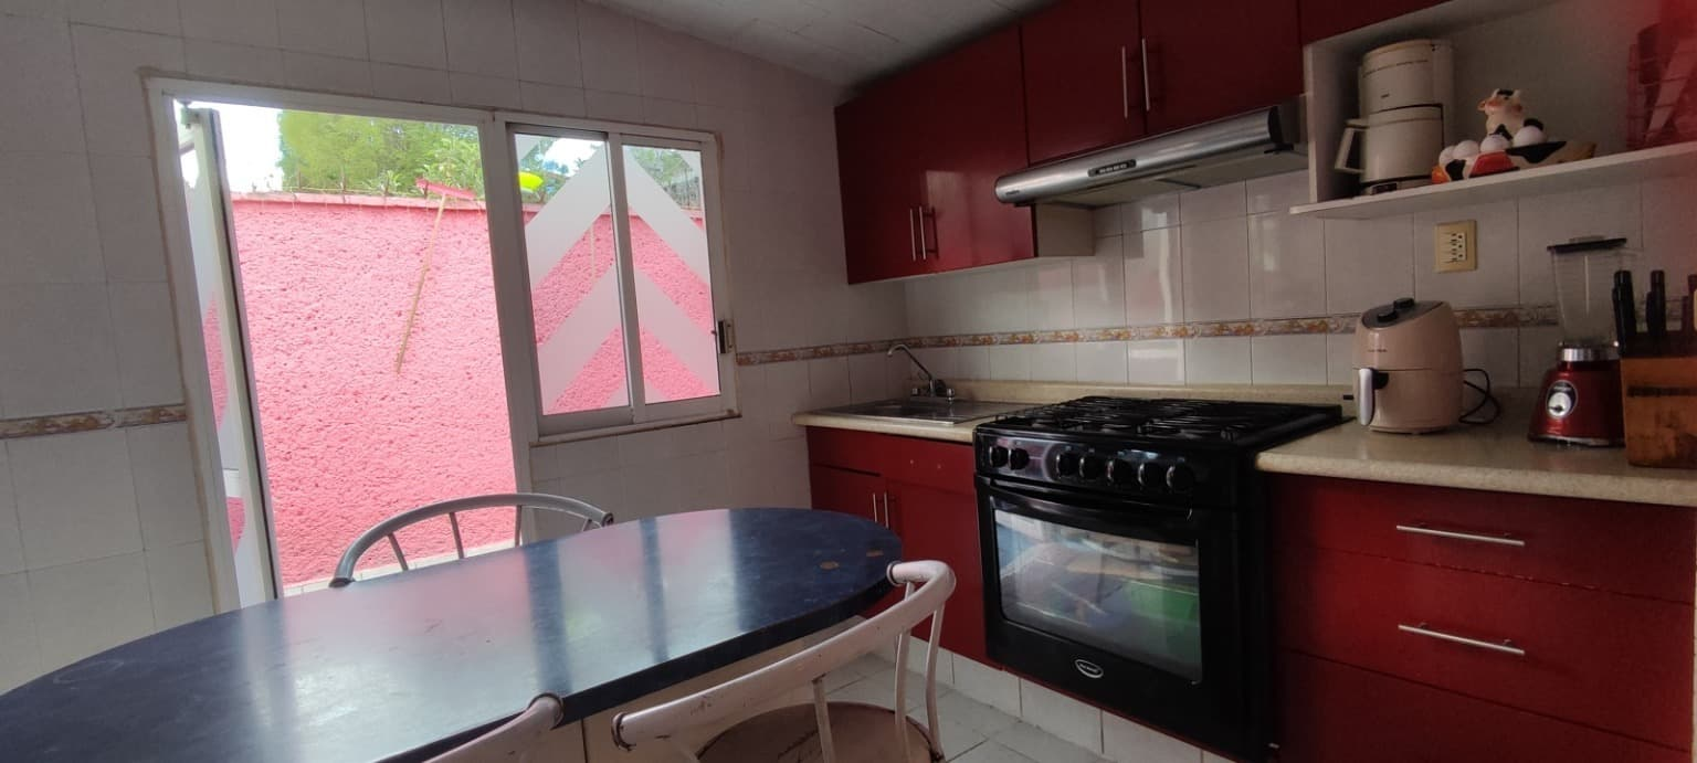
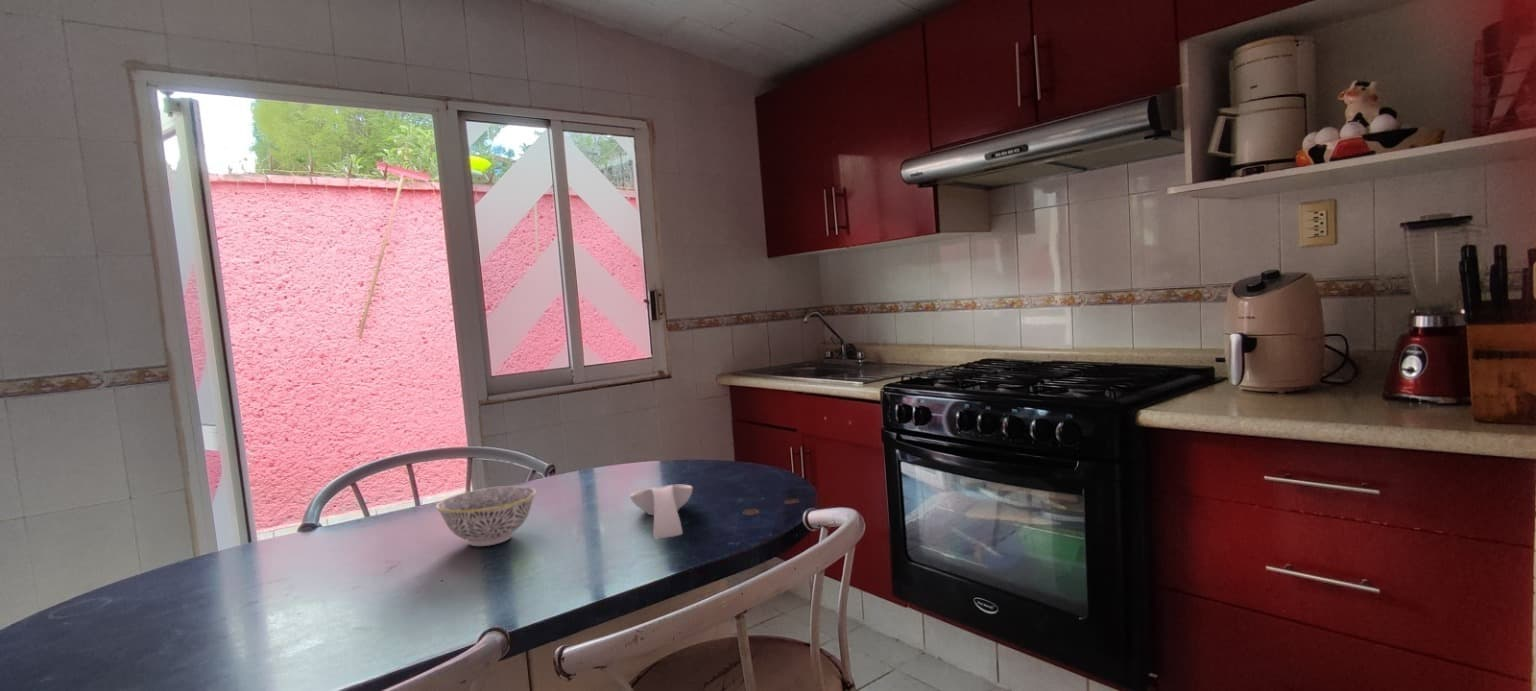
+ spoon rest [629,484,694,540]
+ bowl [435,485,537,547]
